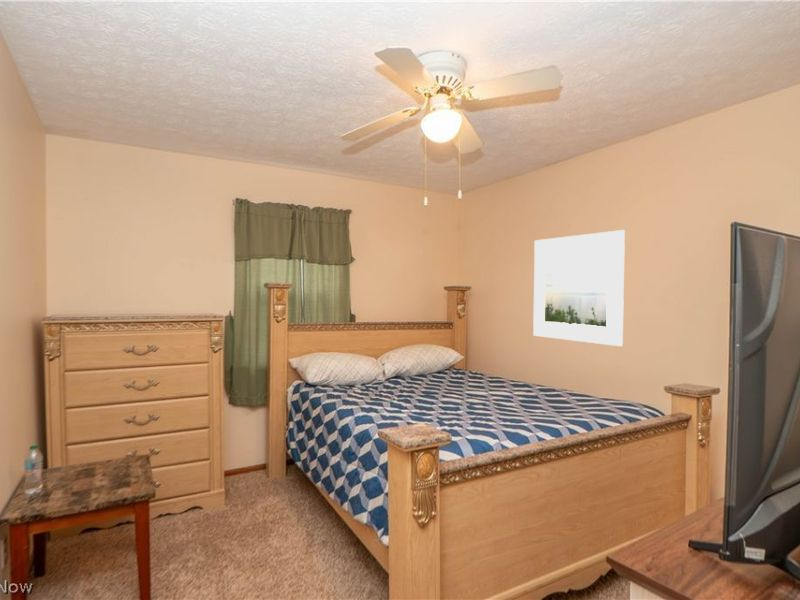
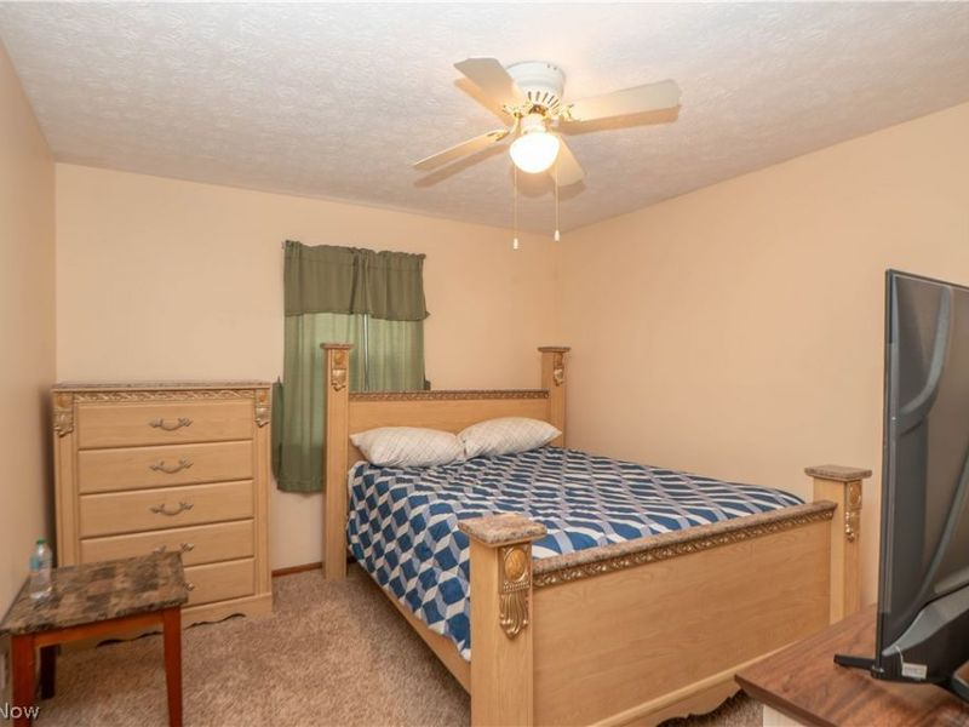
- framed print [532,229,626,347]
